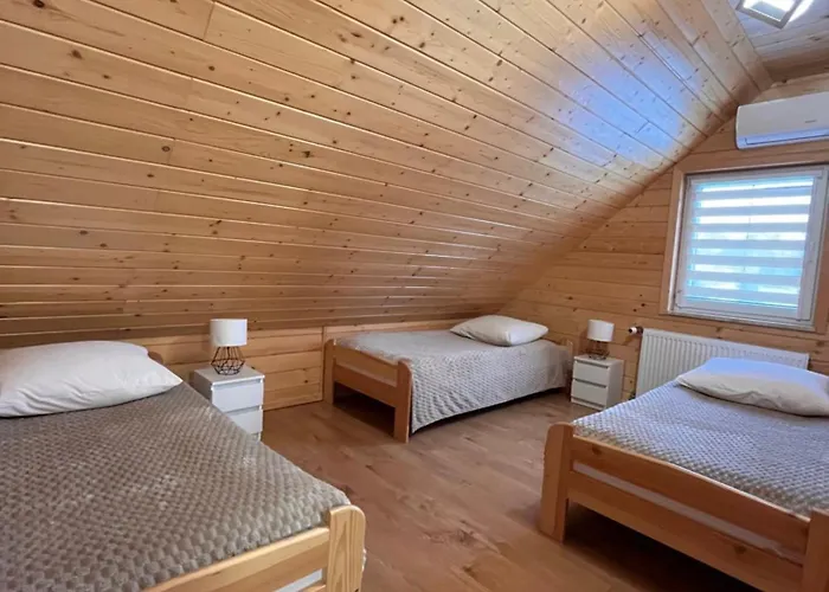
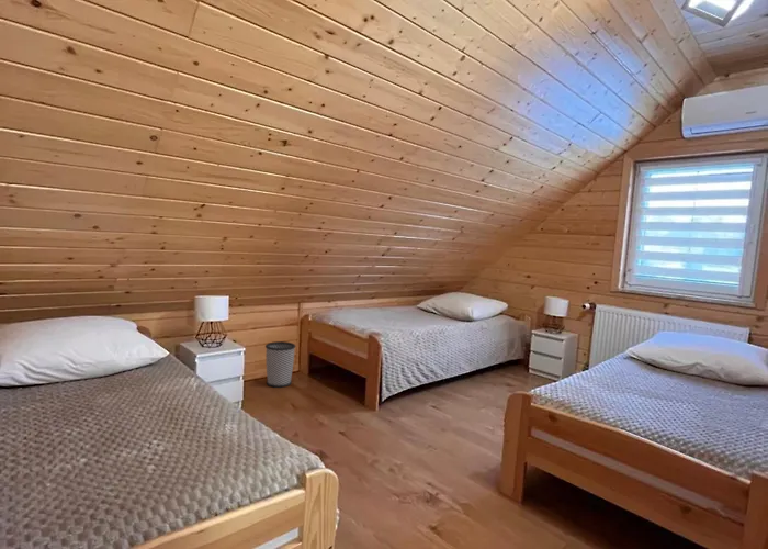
+ wastebasket [264,340,296,389]
